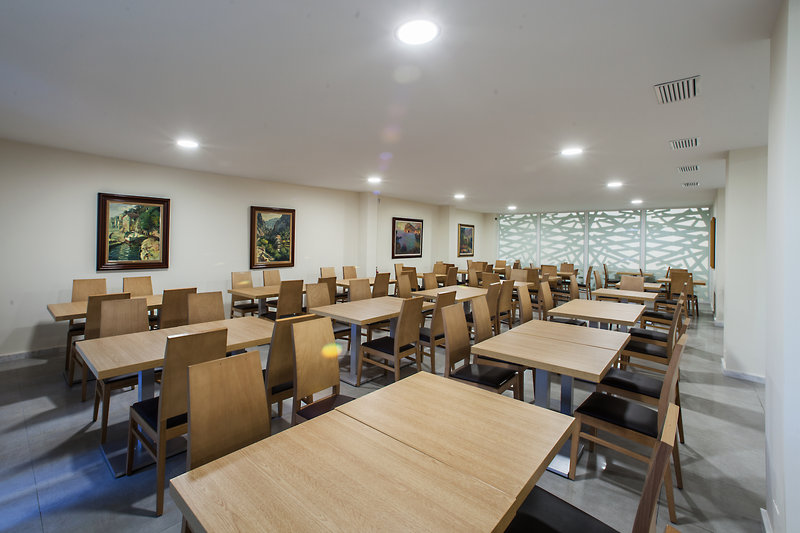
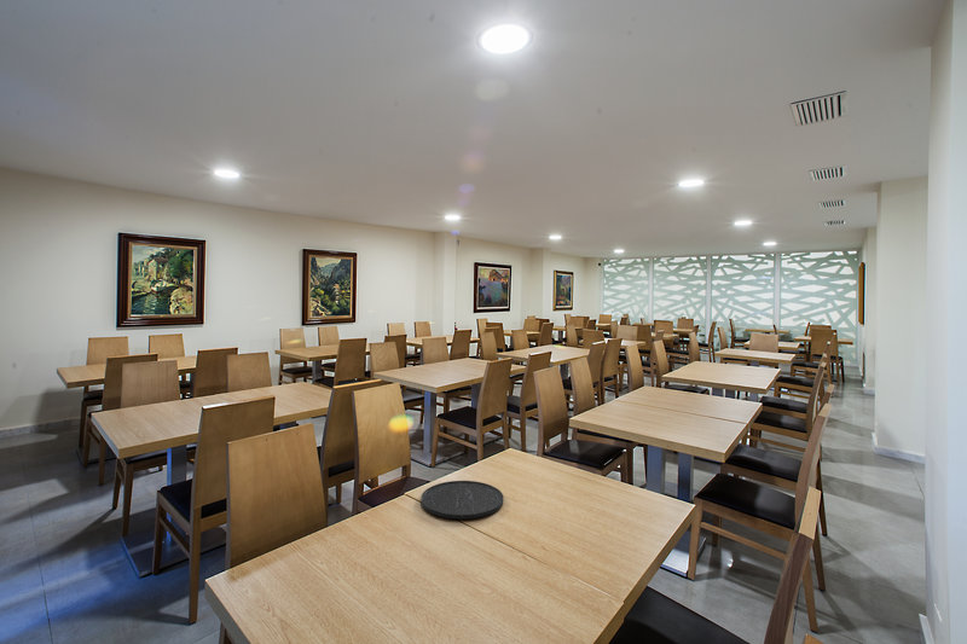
+ plate [419,480,504,521]
